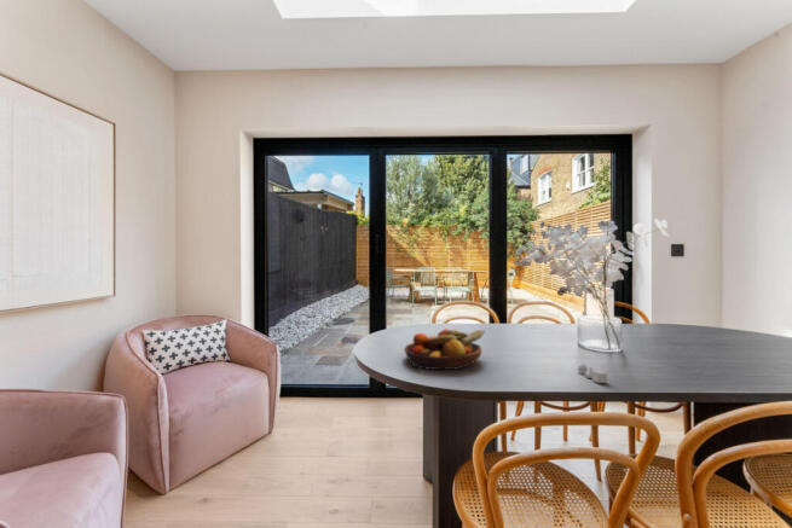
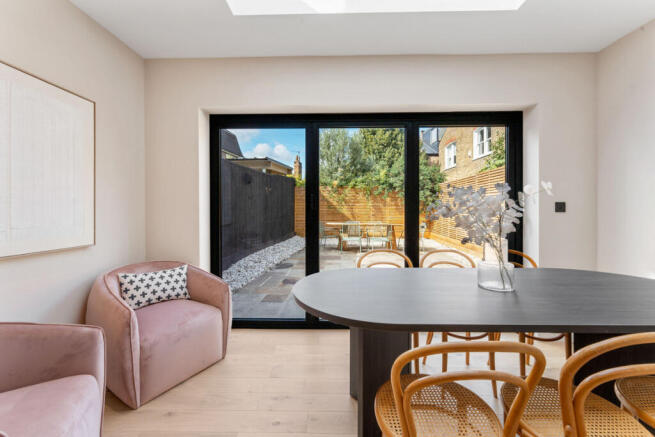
- salt and pepper shaker set [577,362,608,384]
- fruit bowl [403,327,486,371]
